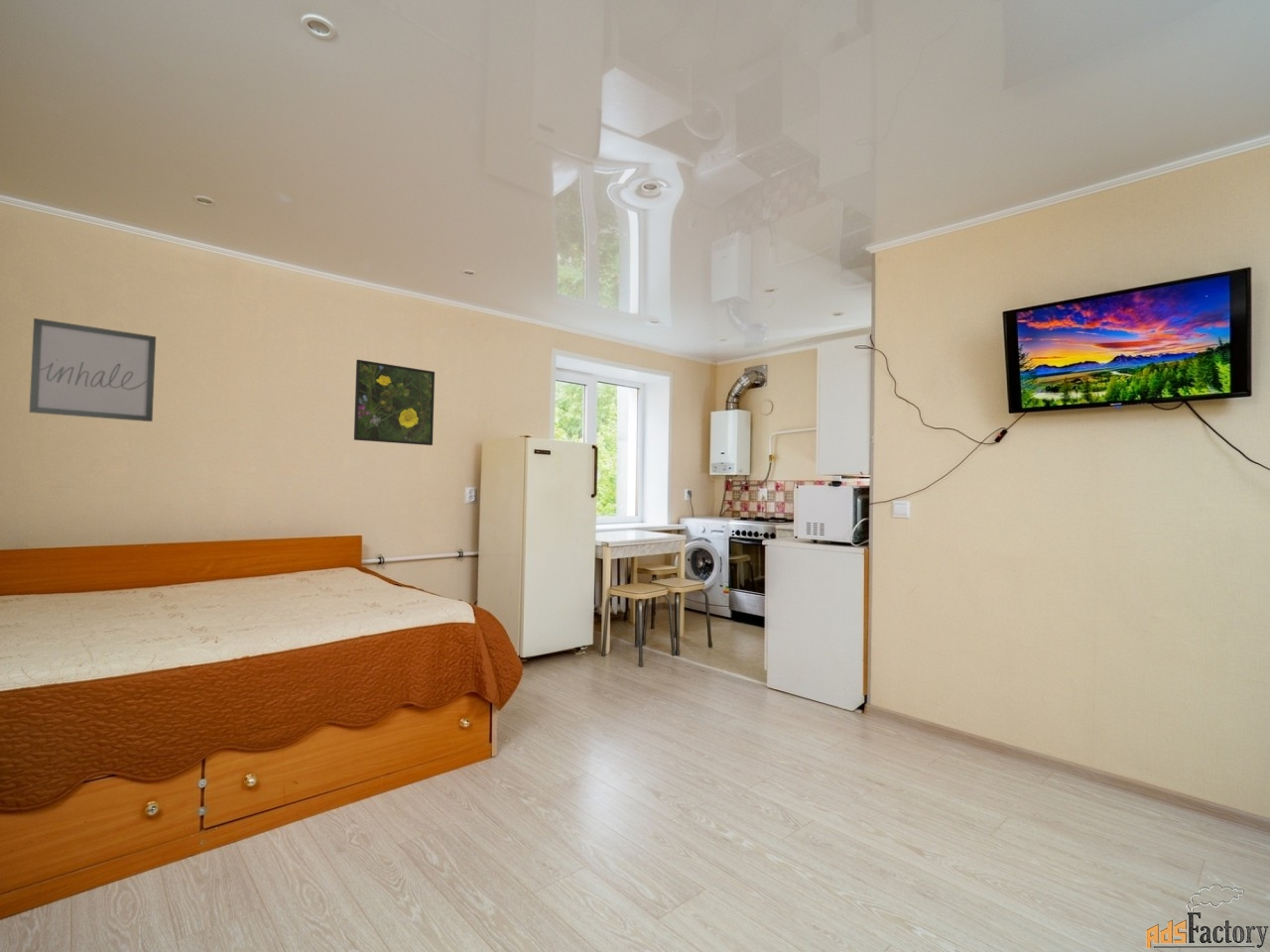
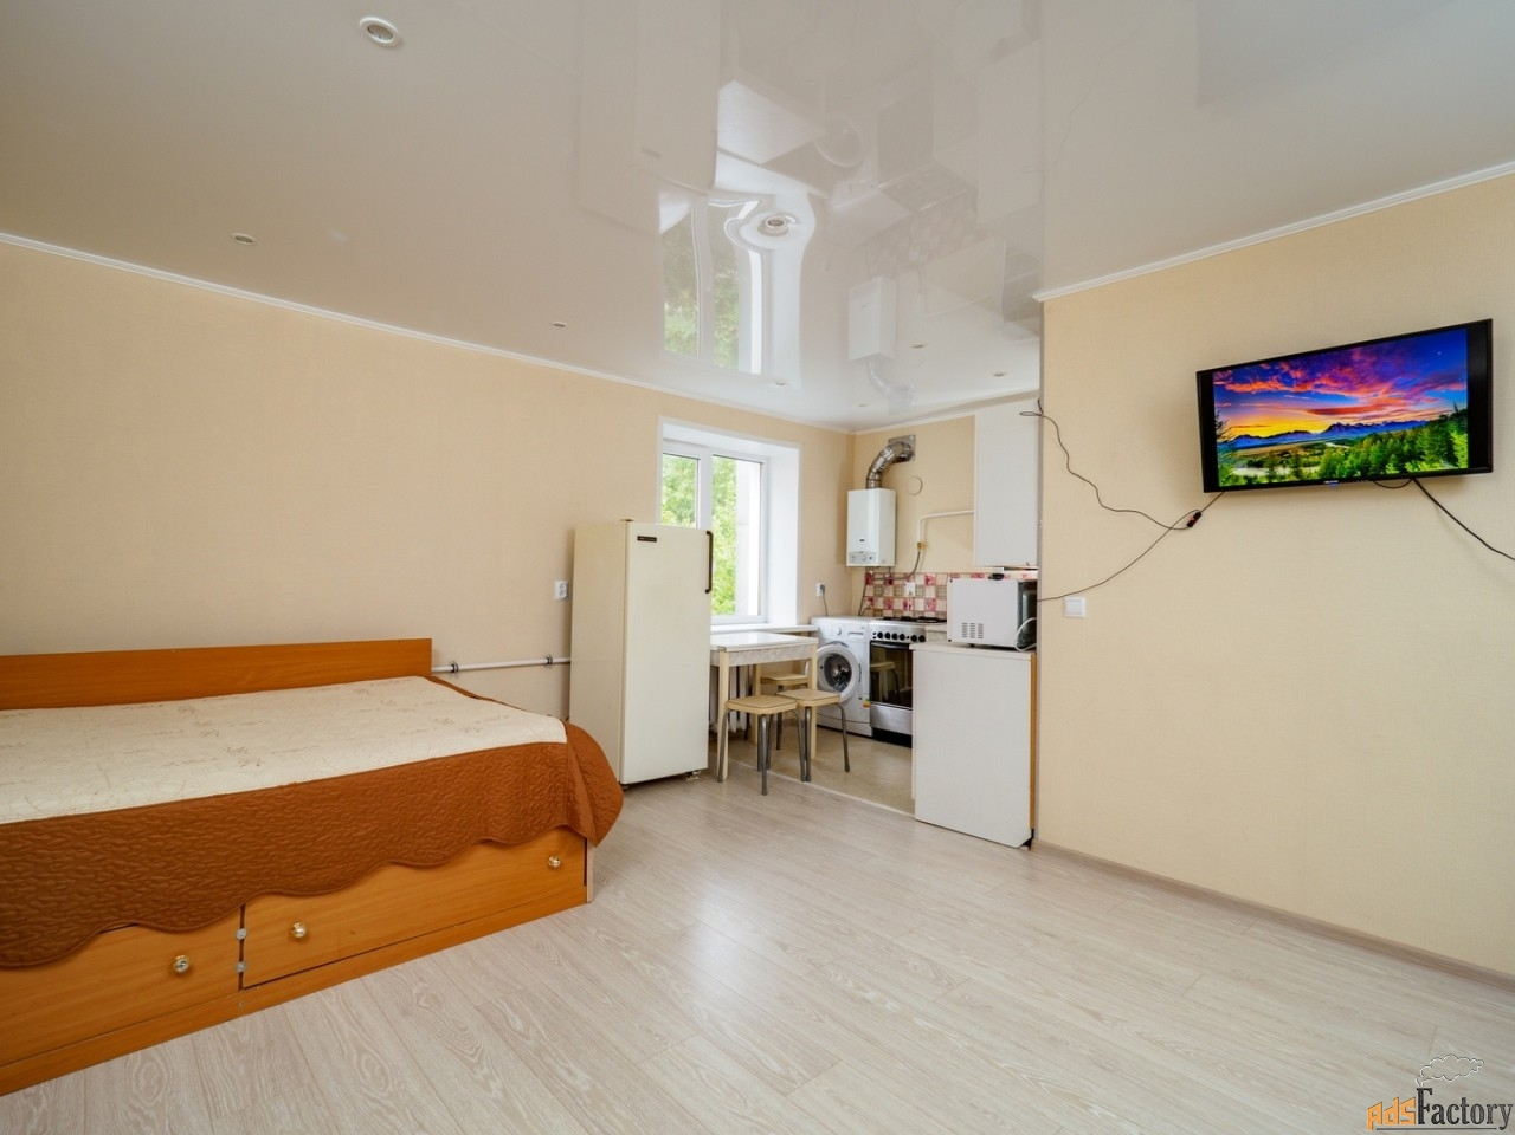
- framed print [353,359,436,446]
- wall art [29,317,157,422]
